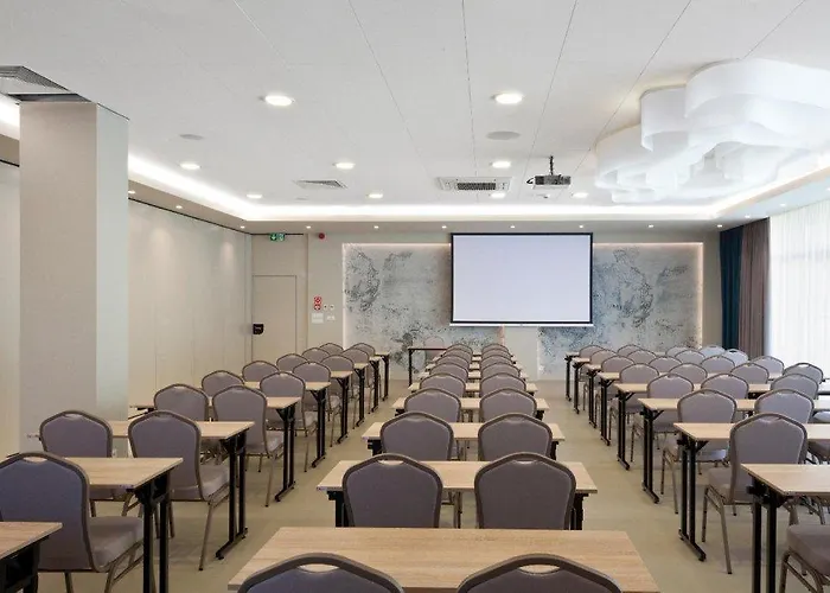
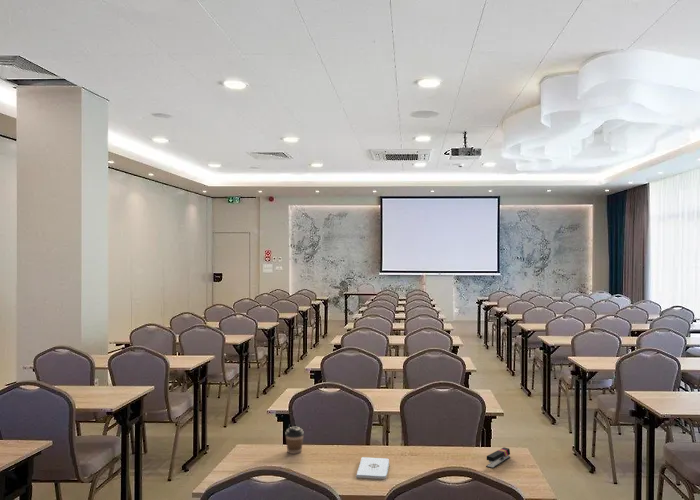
+ stapler [485,446,511,469]
+ notepad [356,456,390,480]
+ coffee cup [284,426,305,455]
